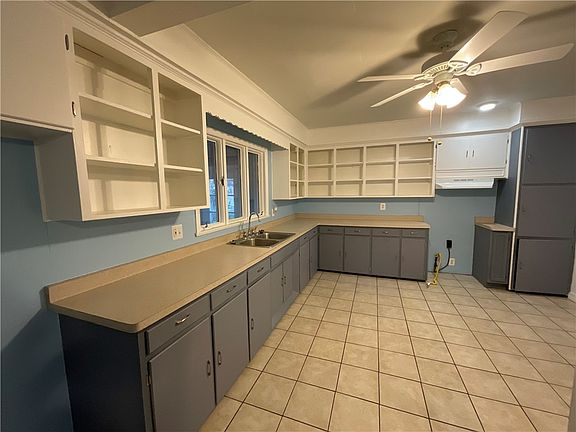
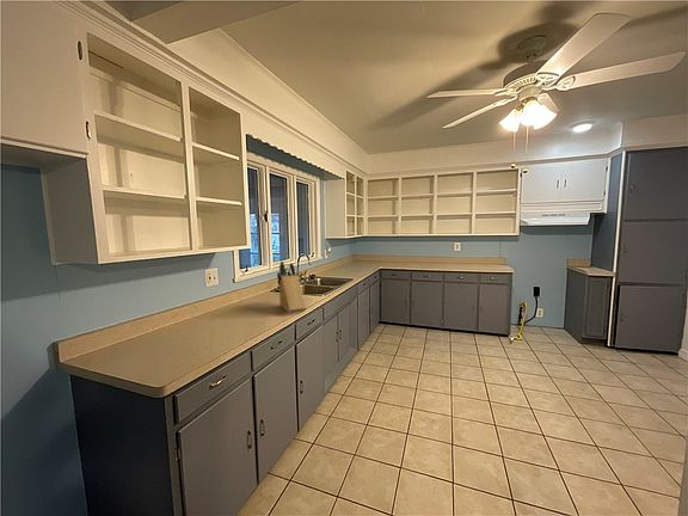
+ knife block [276,260,307,314]
